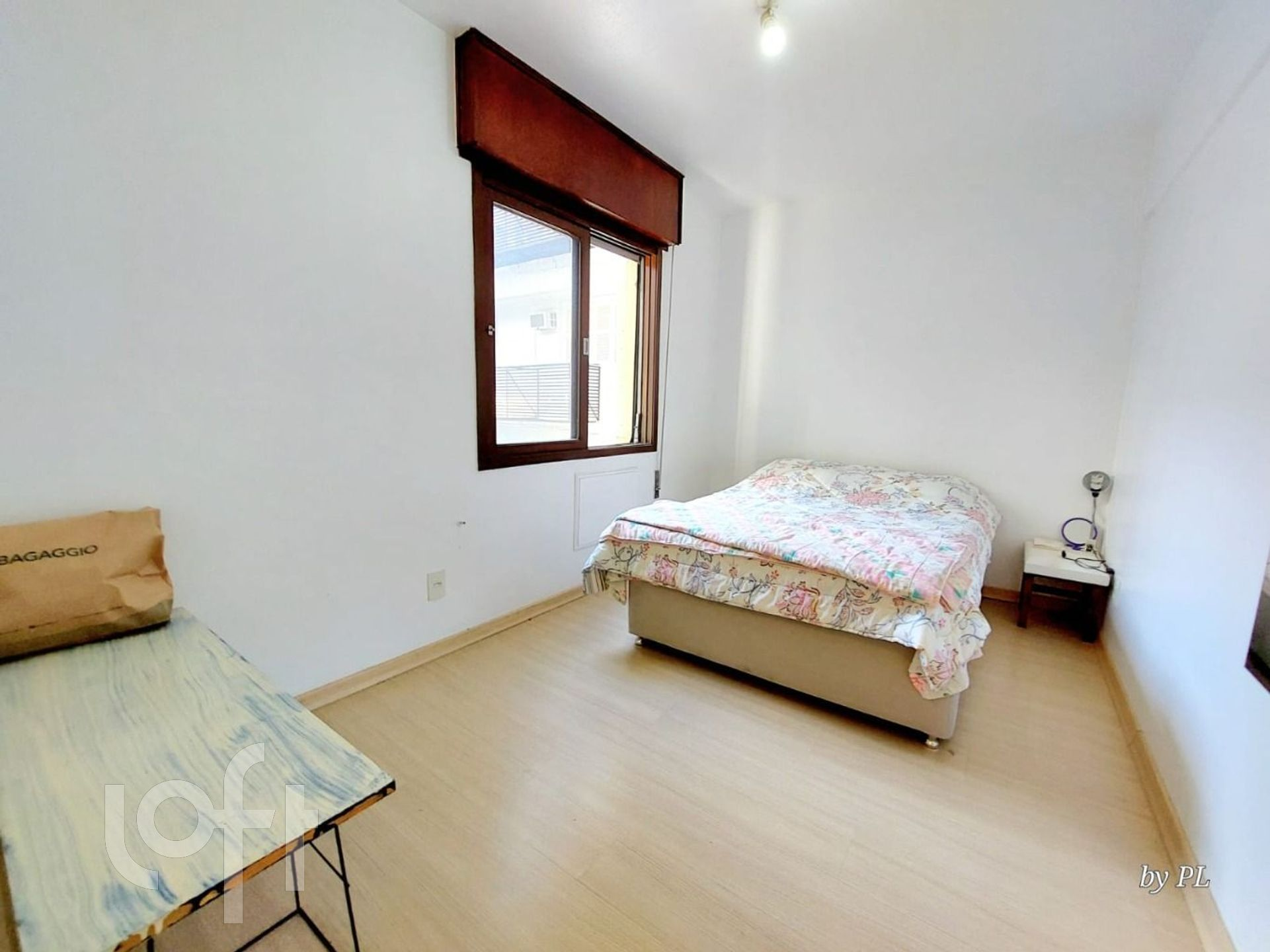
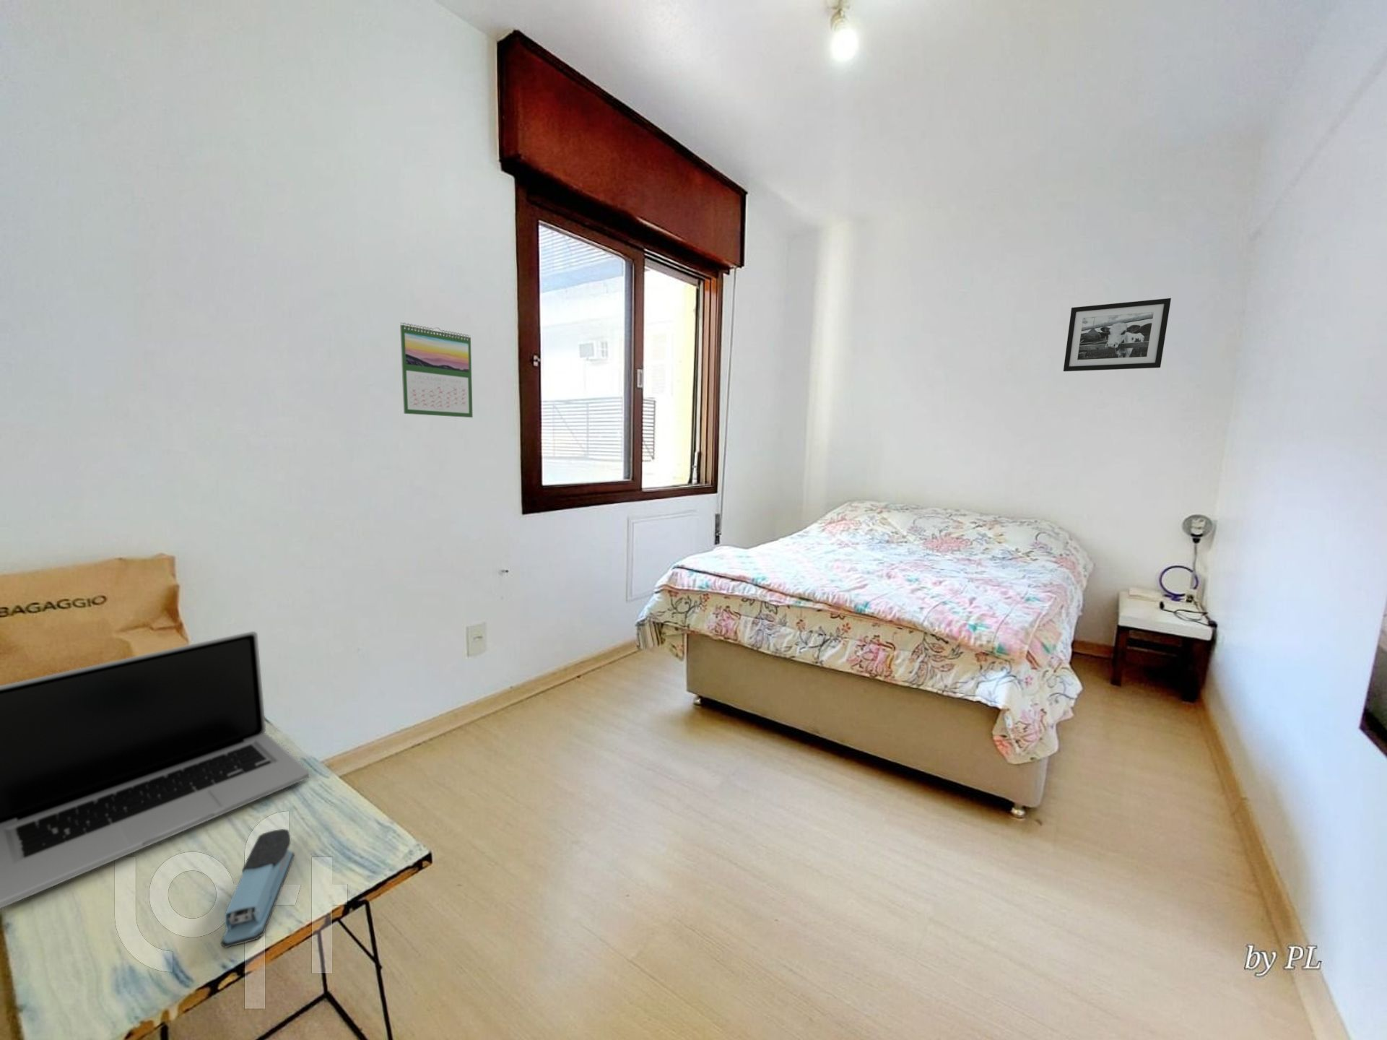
+ picture frame [1063,297,1172,371]
+ stapler [221,828,295,948]
+ calendar [400,322,474,418]
+ laptop [0,630,310,909]
